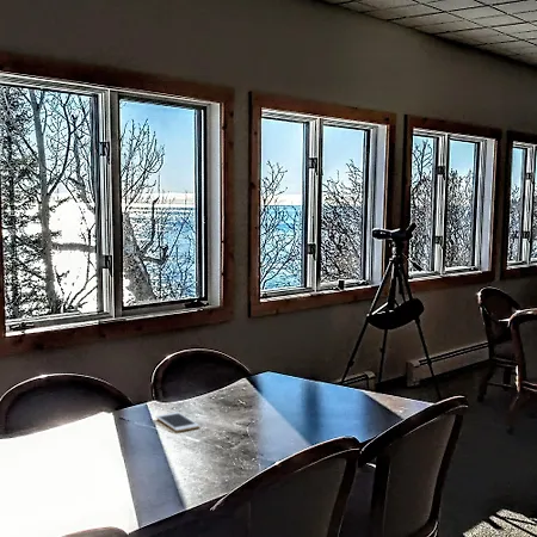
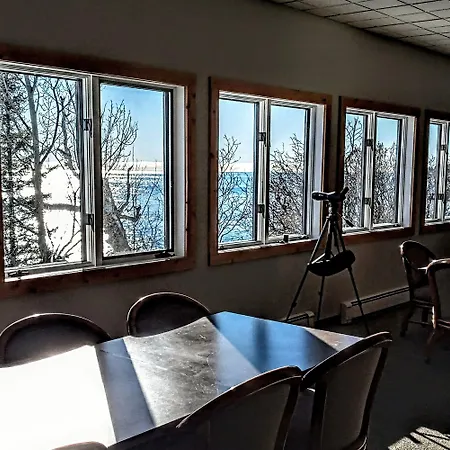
- cell phone [155,412,200,433]
